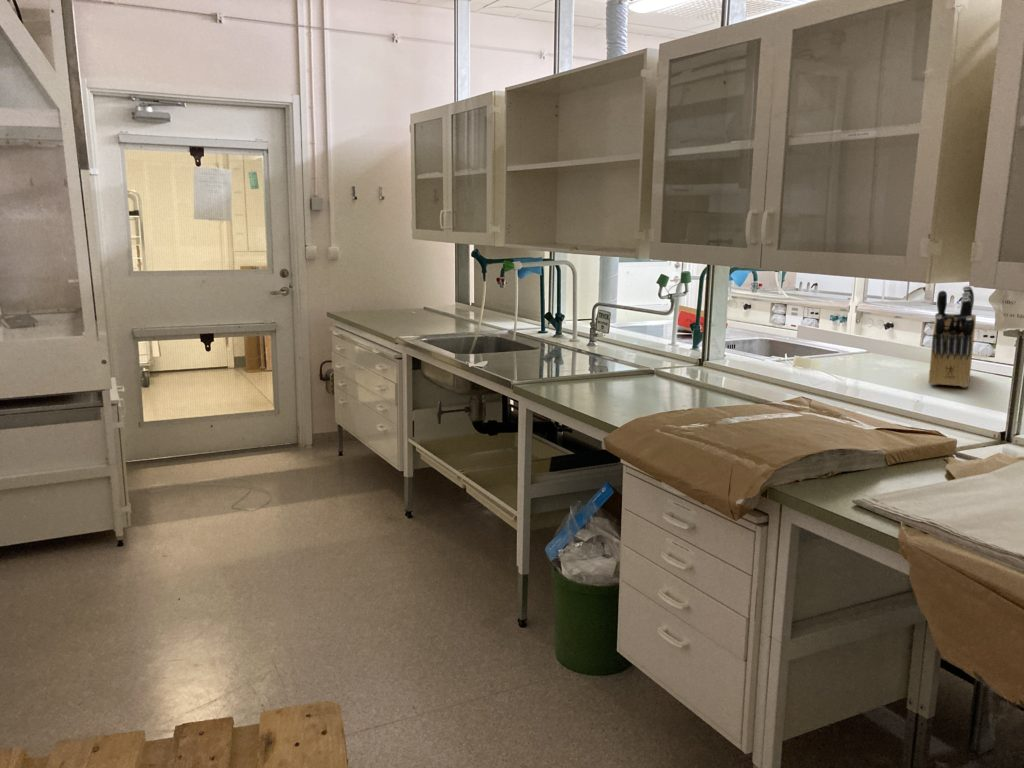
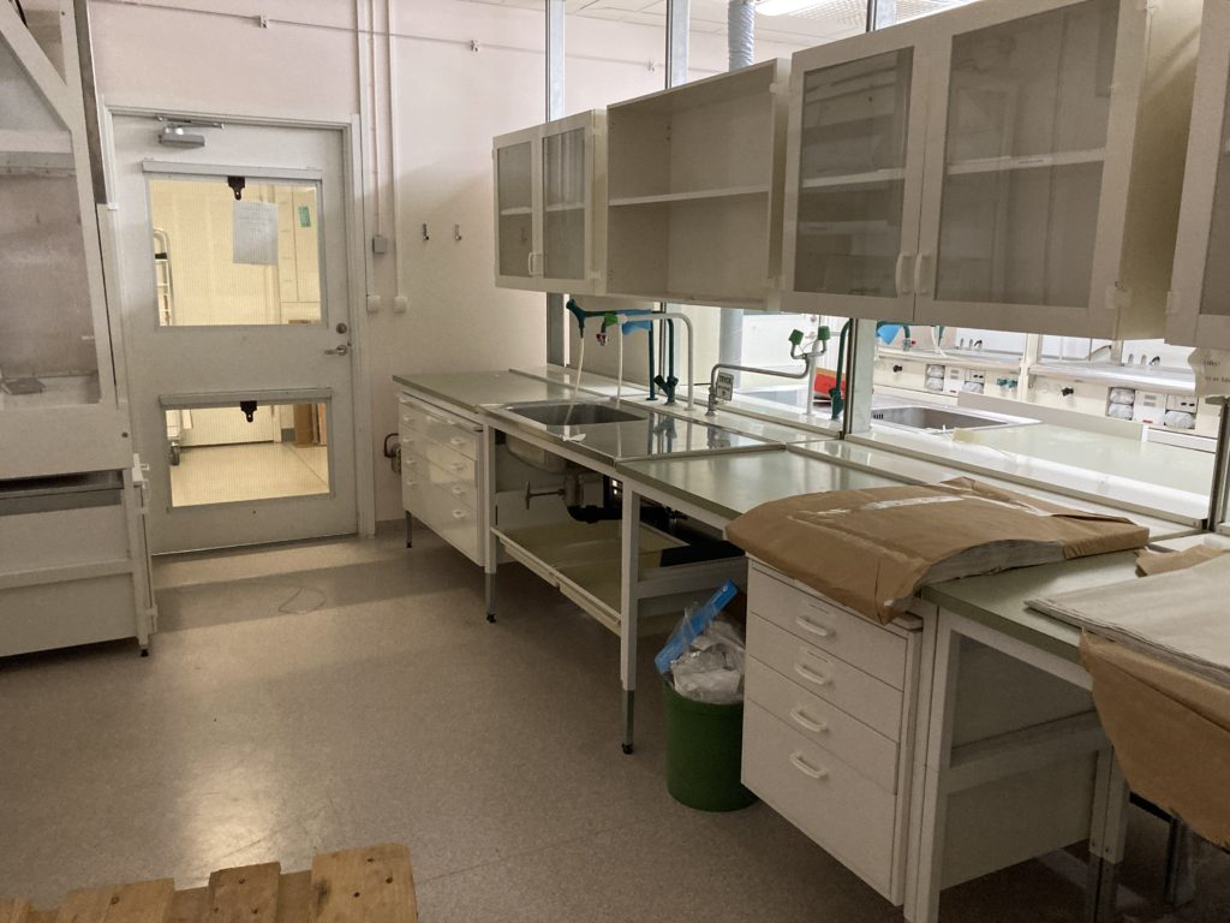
- knife block [928,285,977,388]
